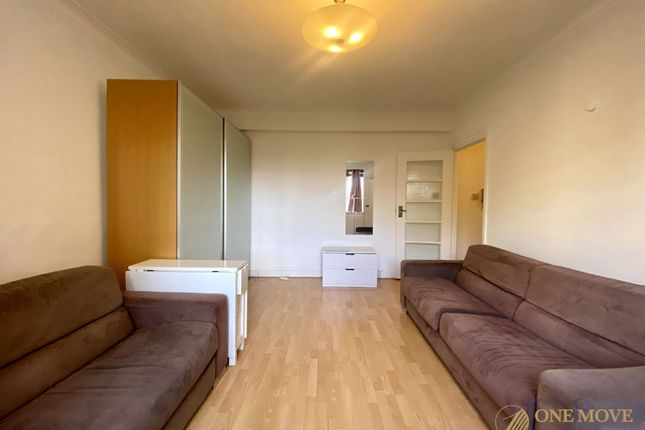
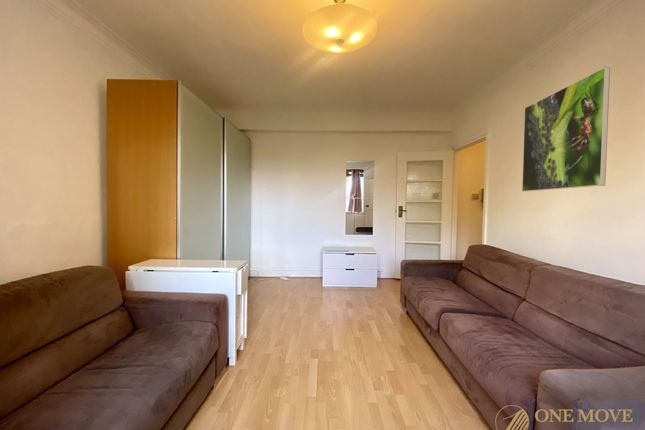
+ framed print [521,66,611,192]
